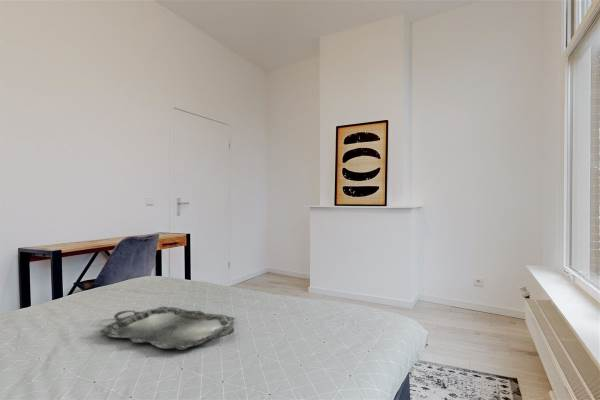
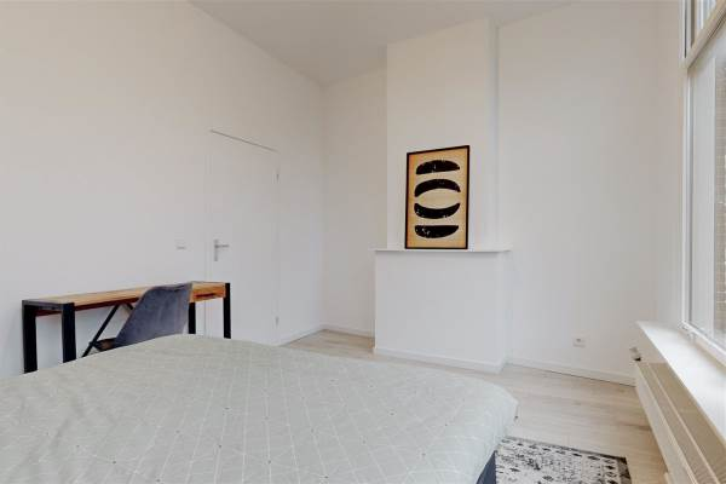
- serving tray [99,306,236,351]
